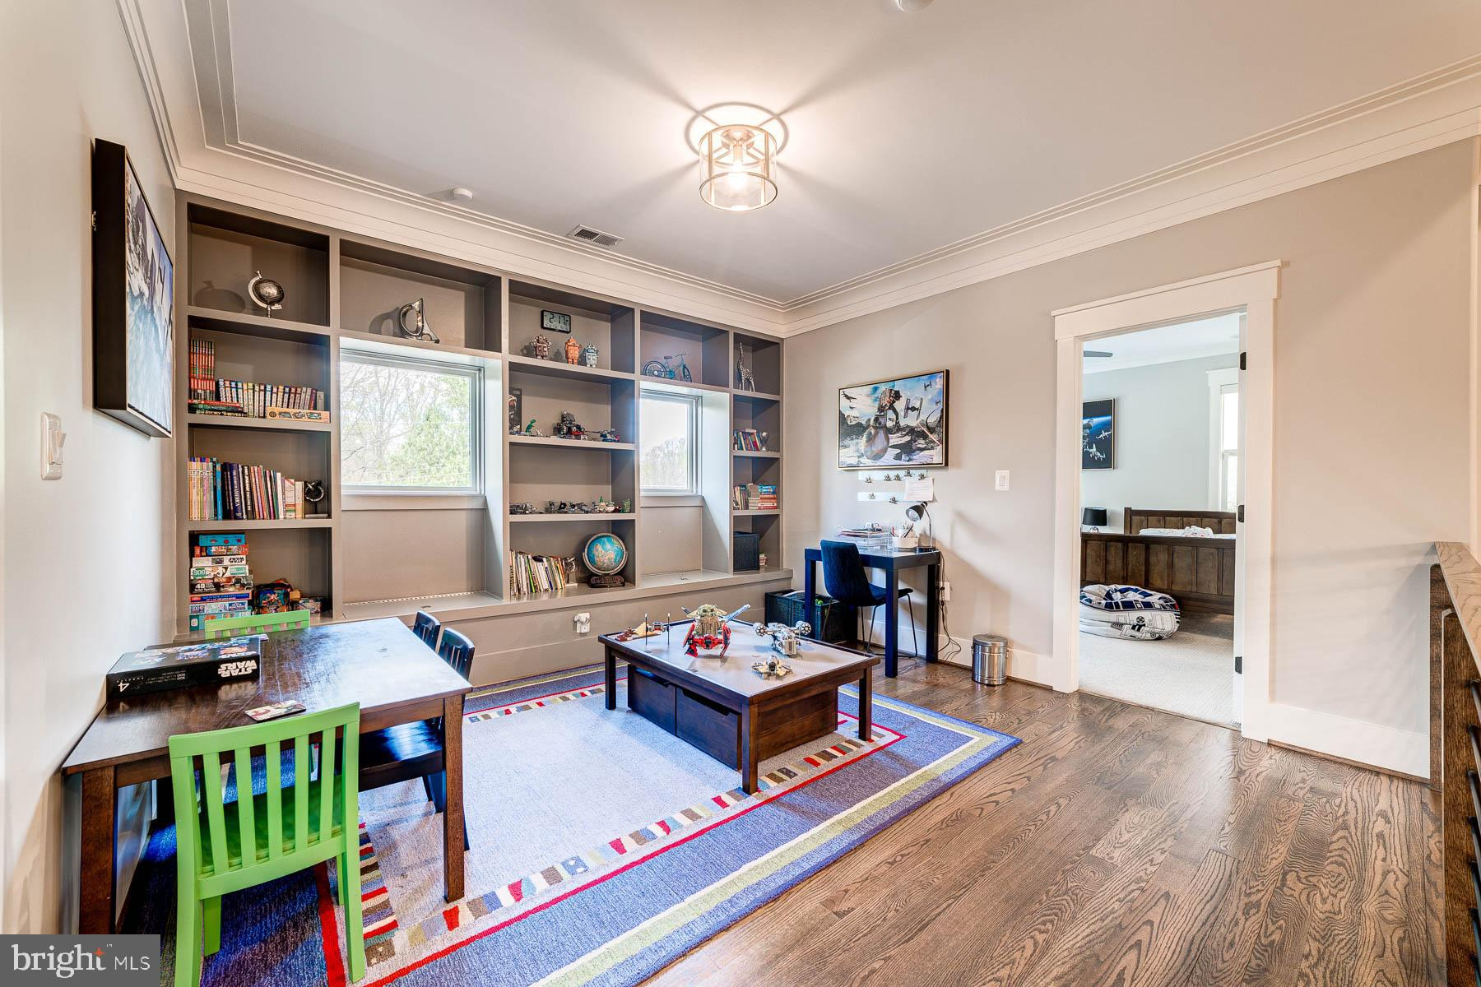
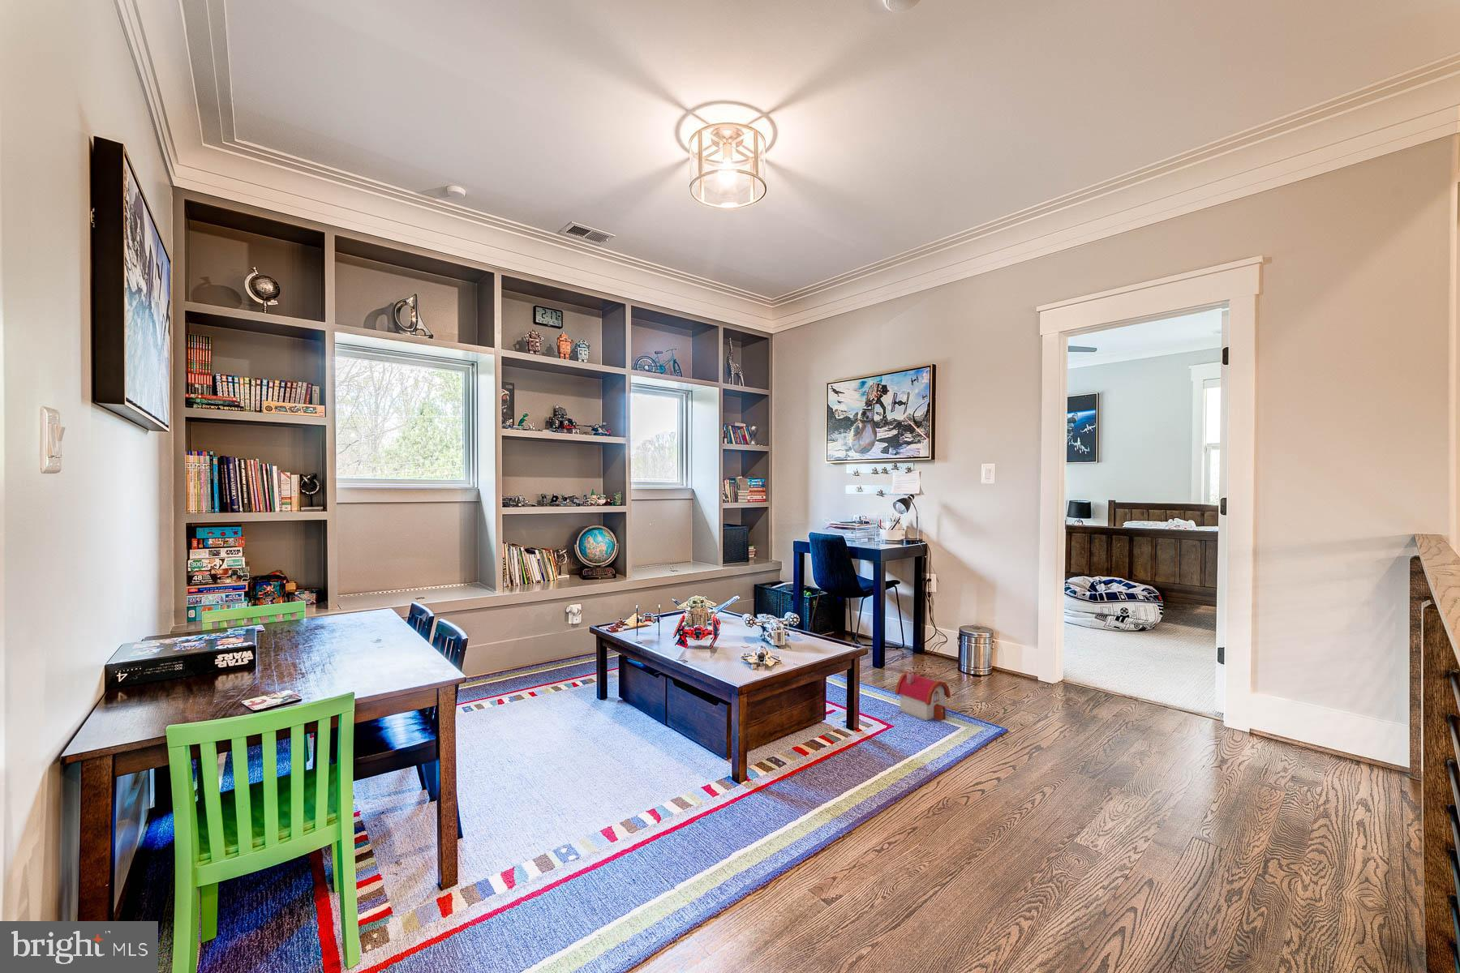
+ toy house [895,670,952,722]
